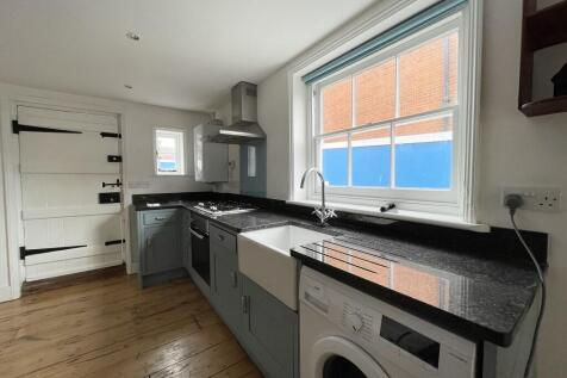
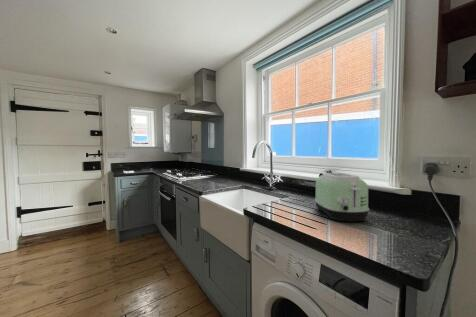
+ toaster [314,172,370,223]
